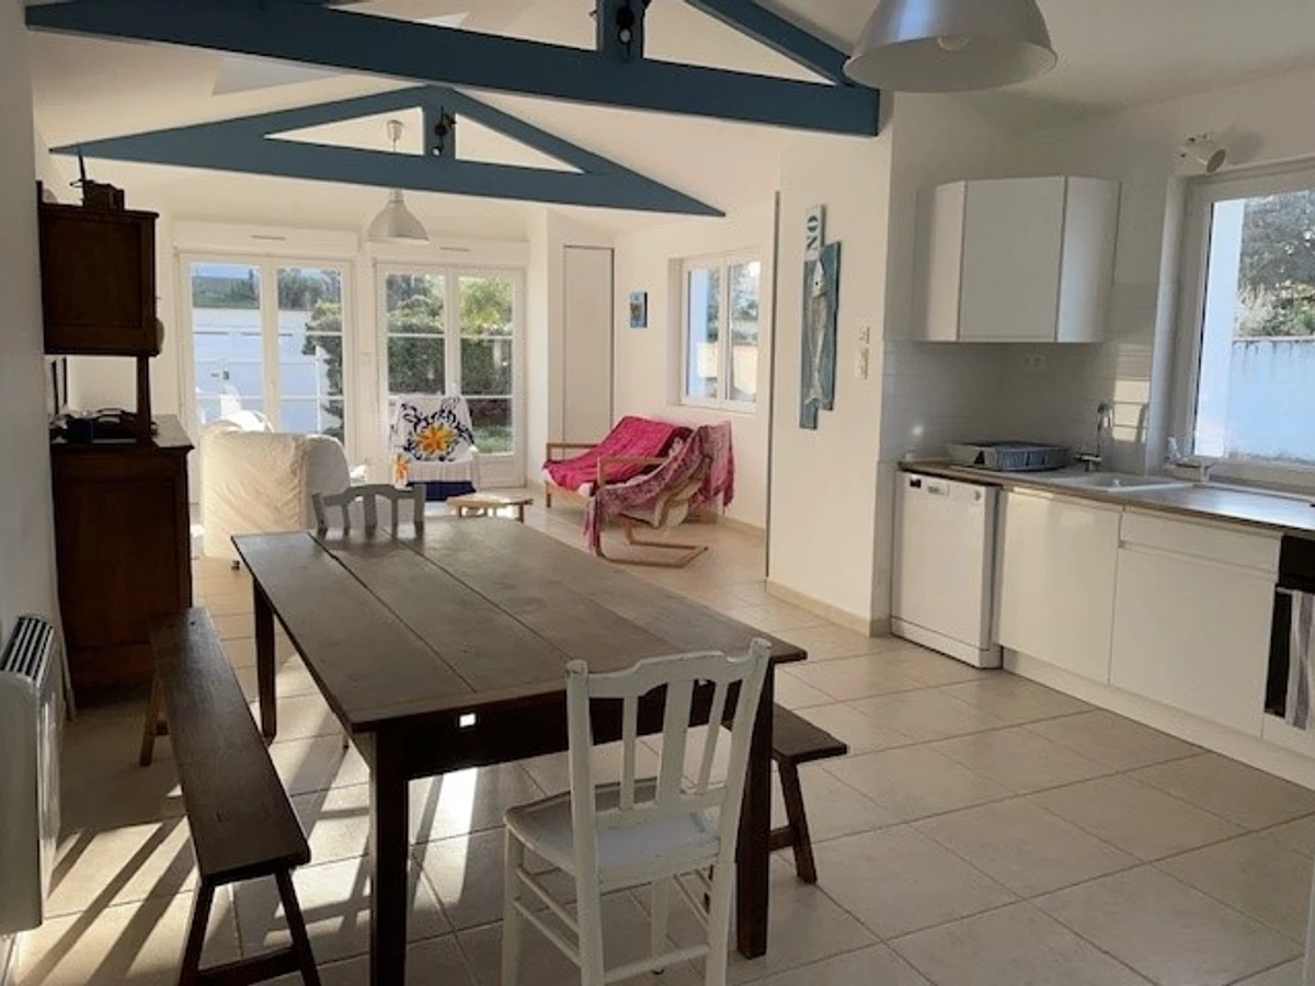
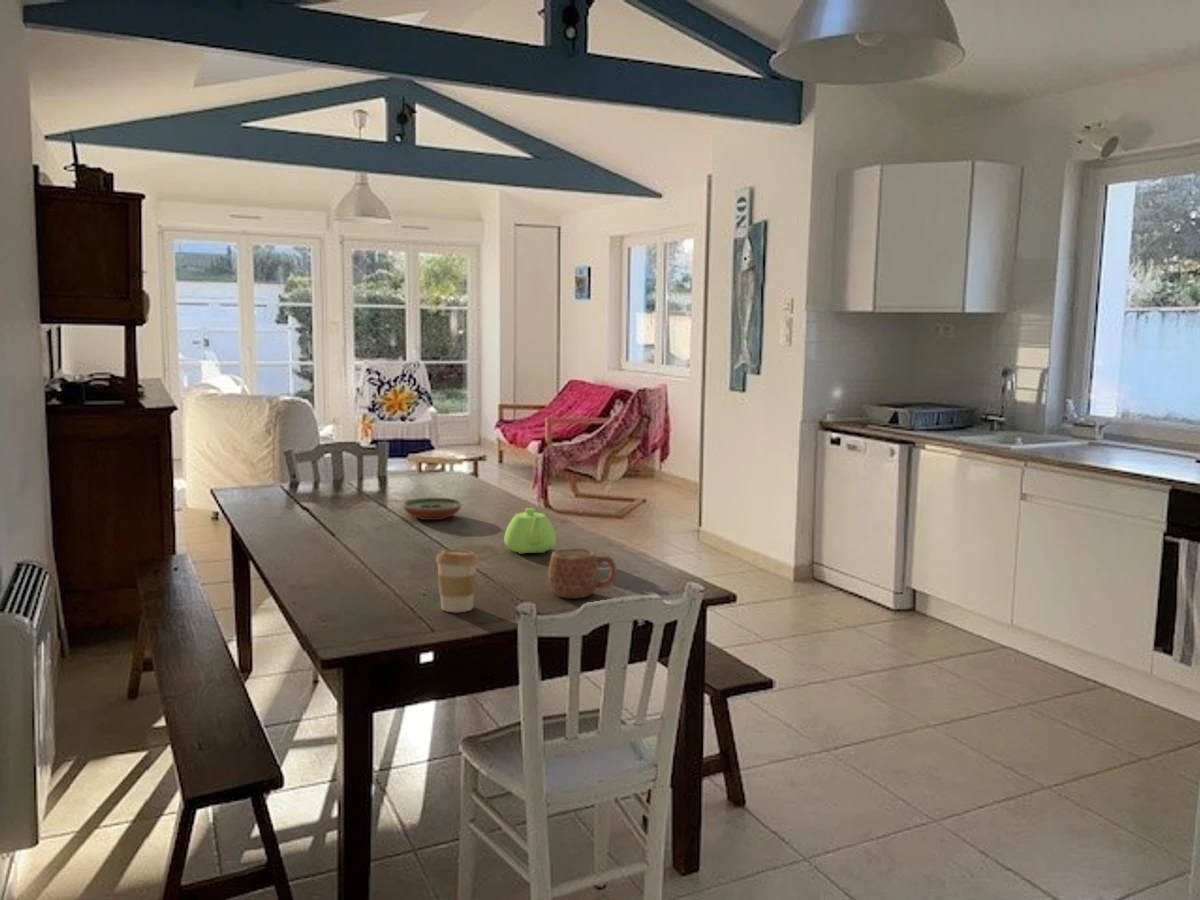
+ decorative bowl [401,497,464,521]
+ mug [547,547,618,599]
+ teapot [503,507,557,555]
+ coffee cup [435,549,480,613]
